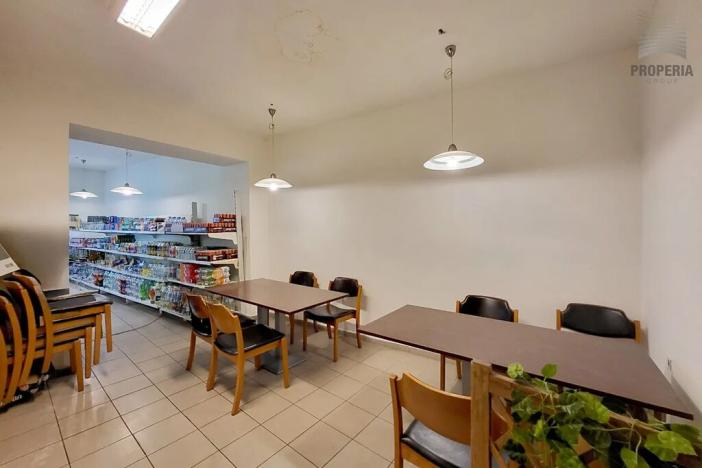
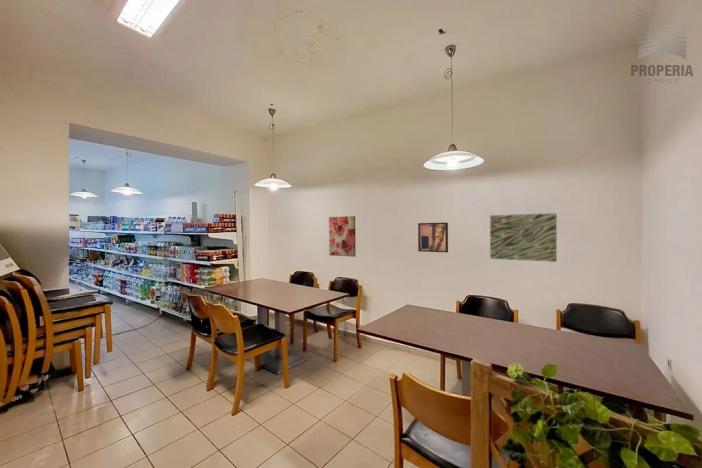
+ wall art [328,215,357,258]
+ wall art [417,222,449,253]
+ wall art [489,212,558,263]
